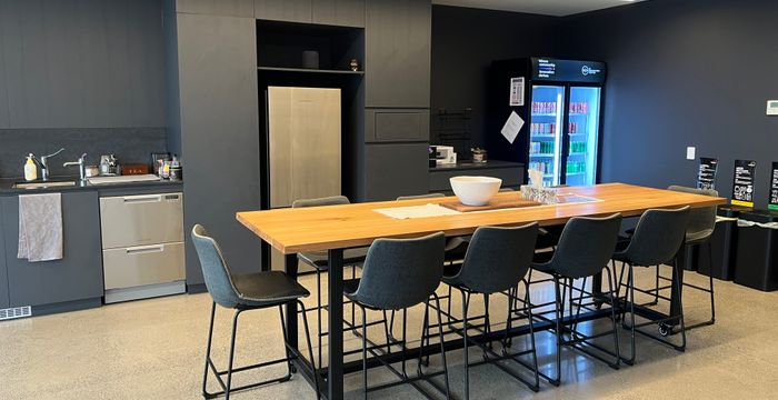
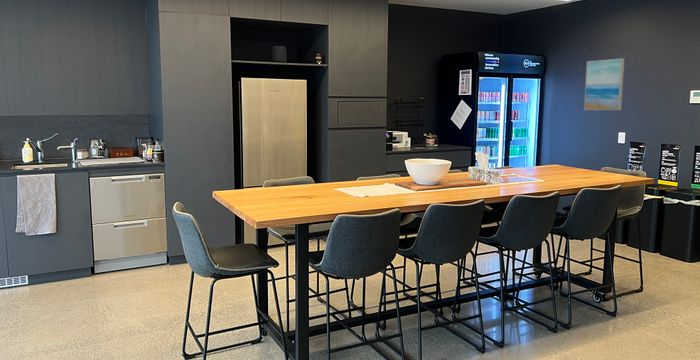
+ wall art [583,58,625,111]
